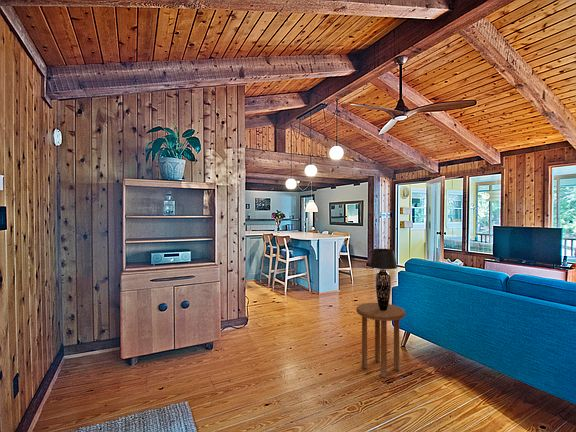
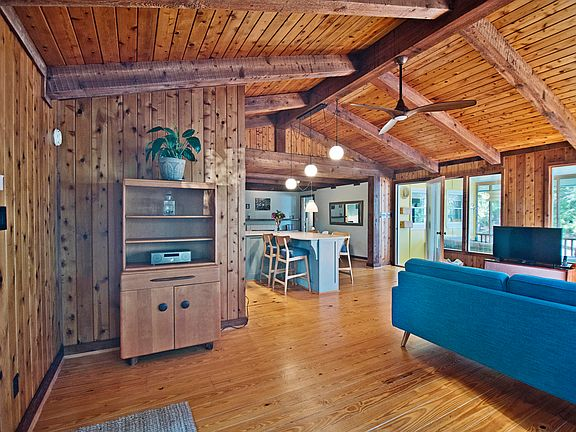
- side table [356,302,406,378]
- table lamp [368,248,398,311]
